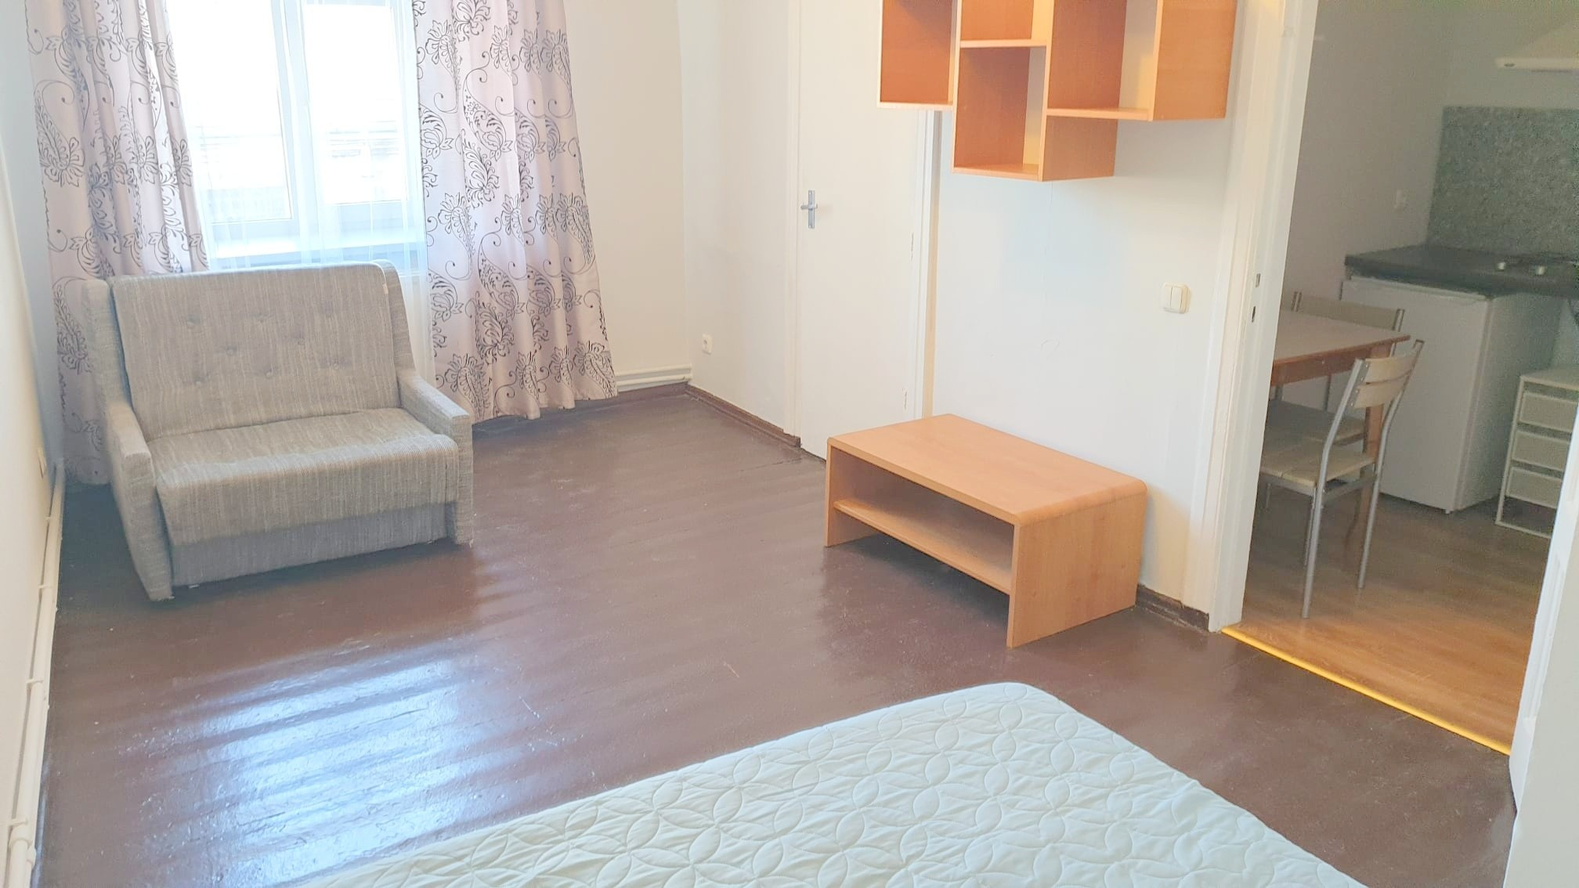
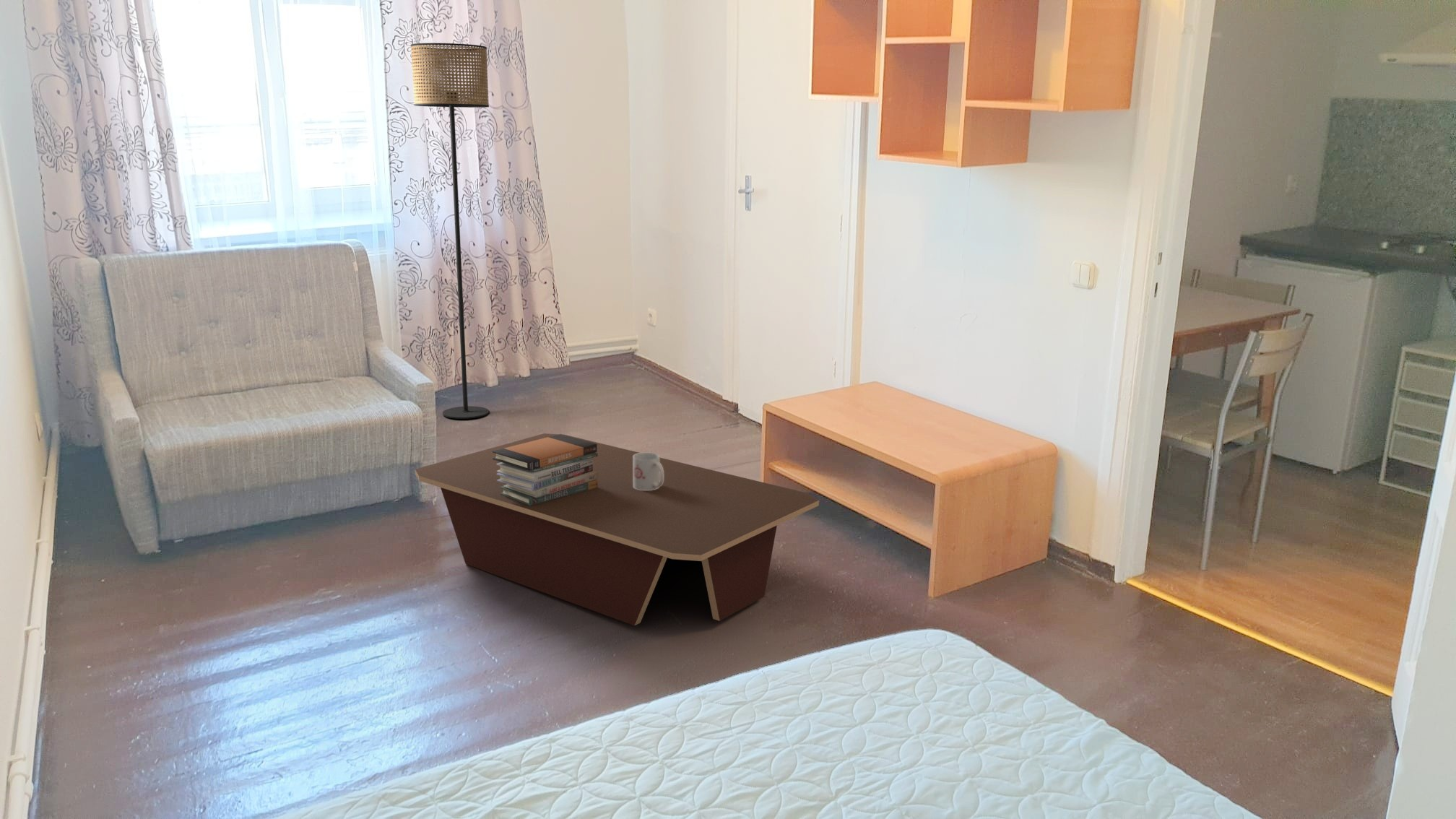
+ coffee table [415,433,820,626]
+ mug [633,452,664,490]
+ book stack [493,433,598,506]
+ floor lamp [410,43,490,420]
